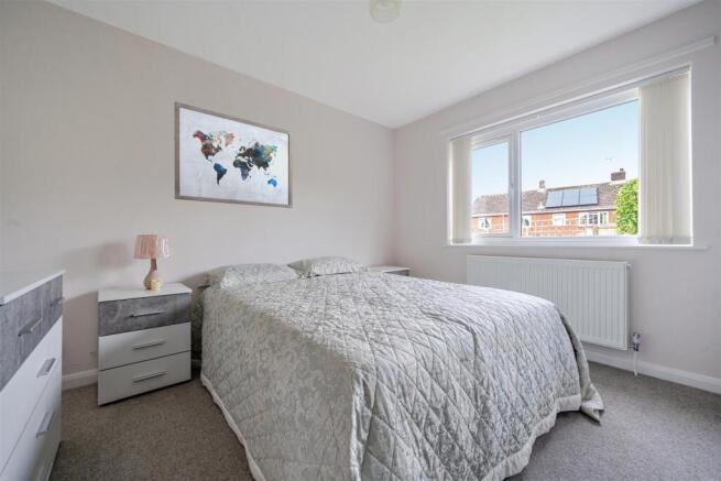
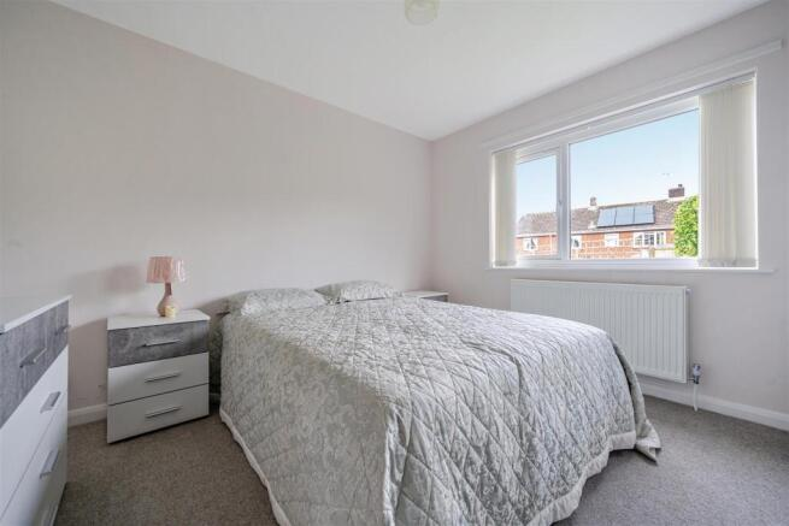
- wall art [174,100,294,209]
